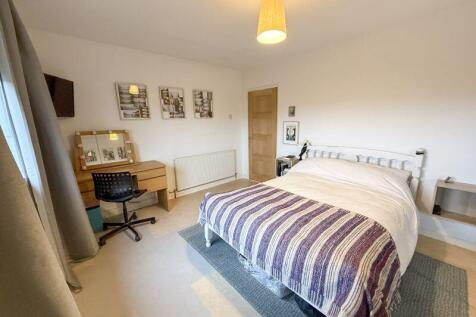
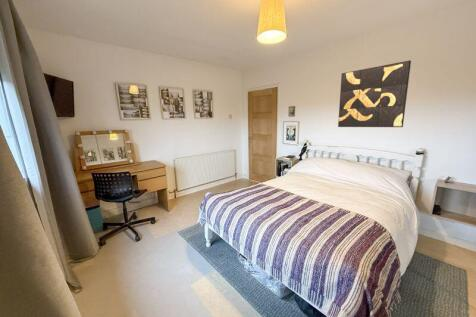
+ wall art [337,60,412,128]
